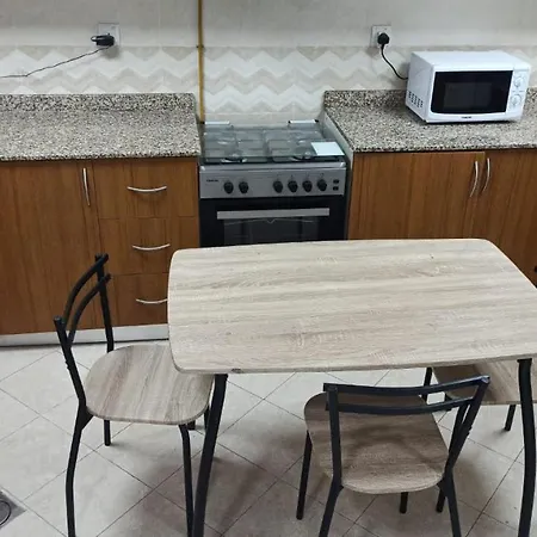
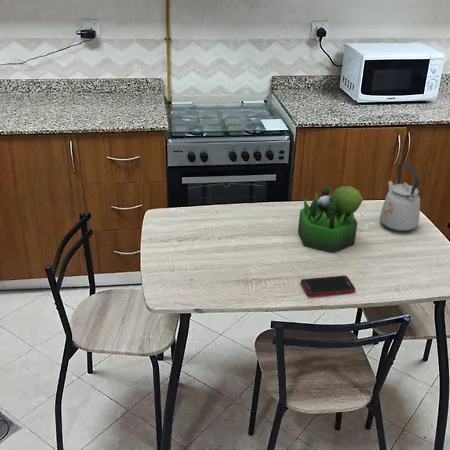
+ kettle [379,162,421,232]
+ cell phone [300,275,356,297]
+ plant [297,183,364,254]
